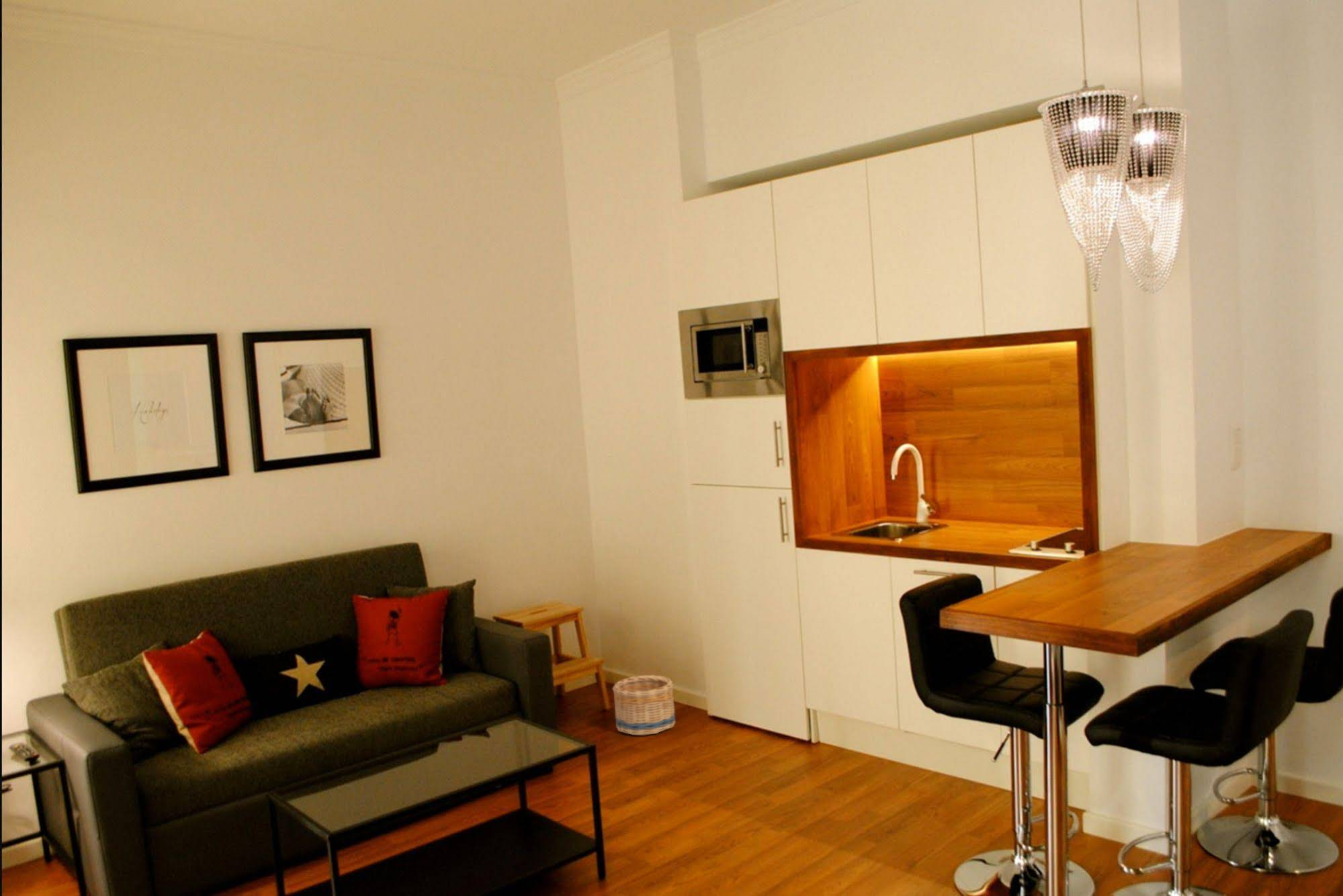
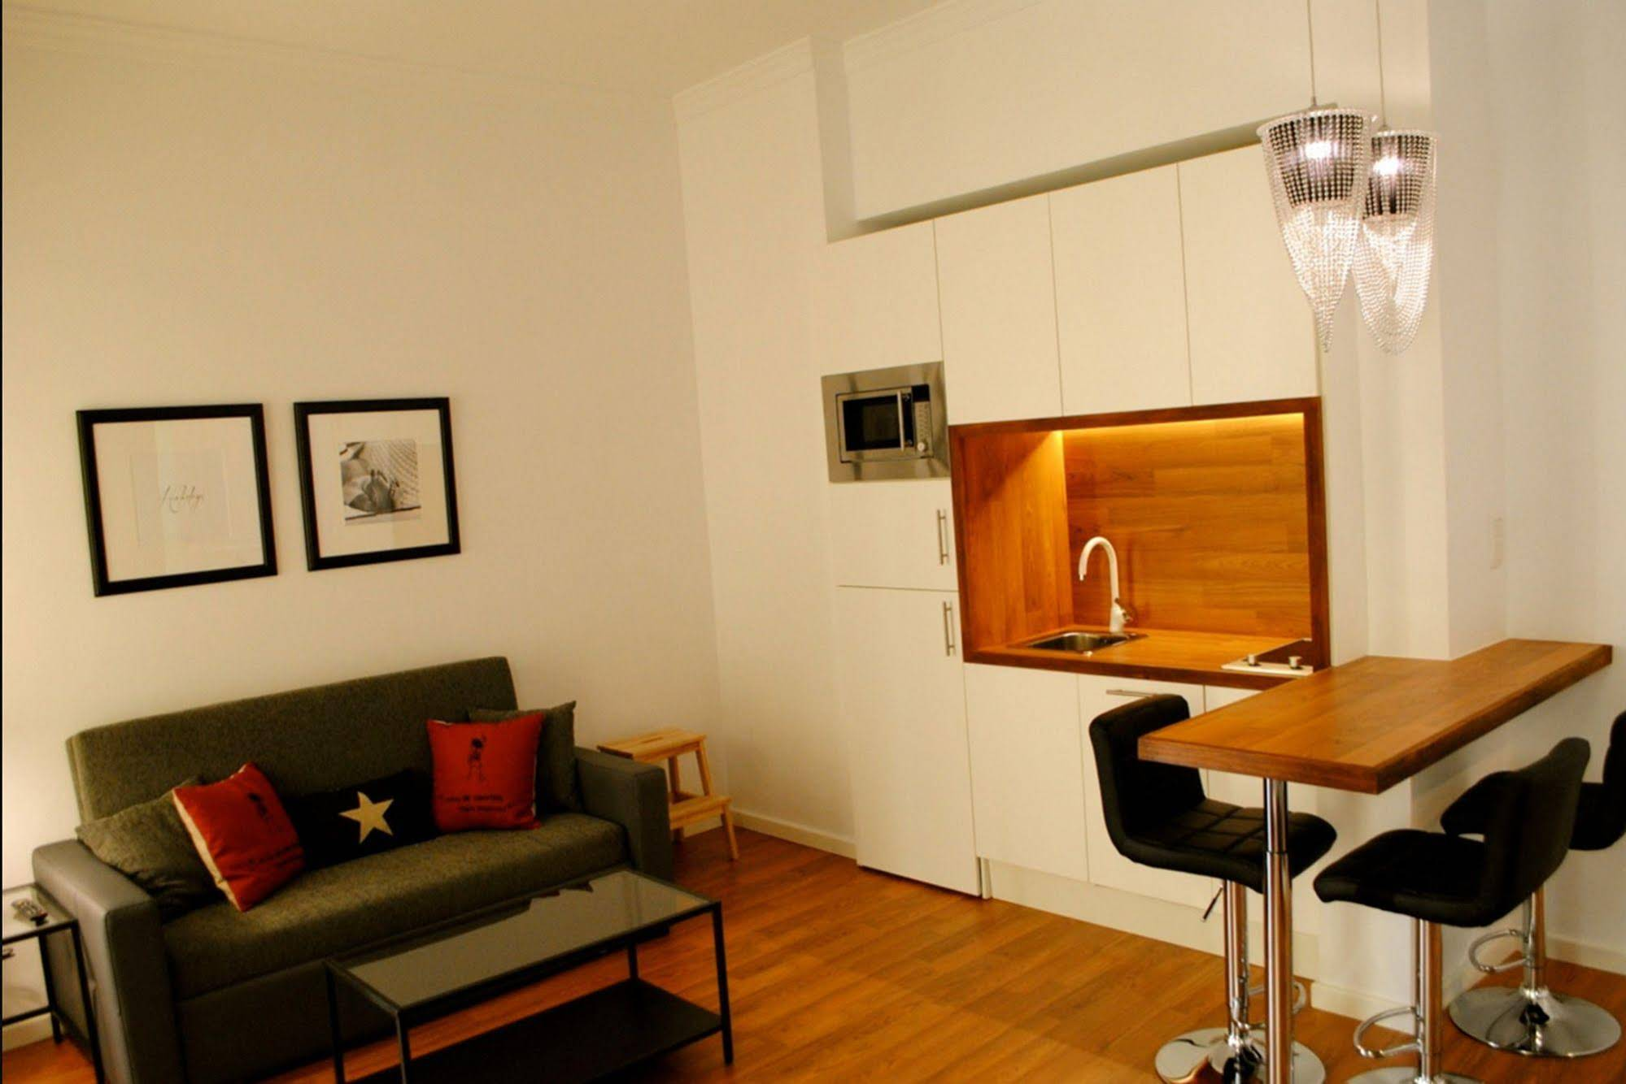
- basket [612,674,676,735]
